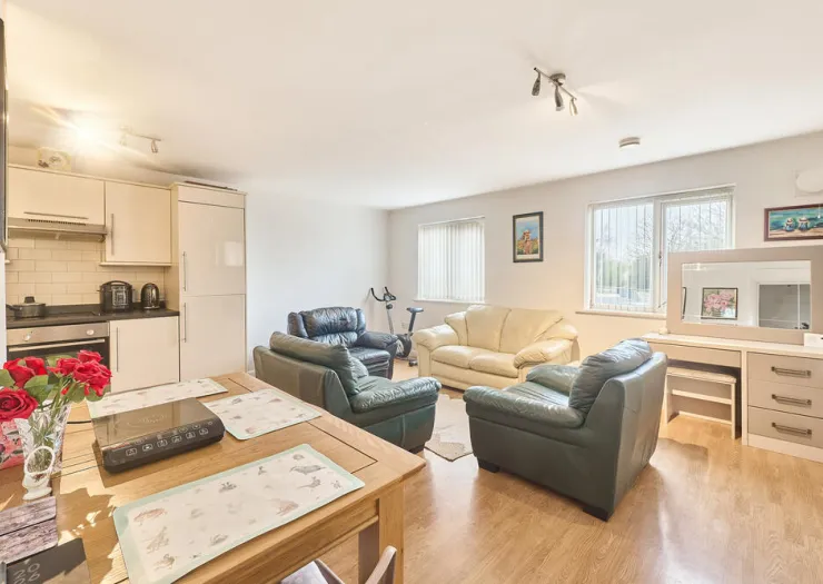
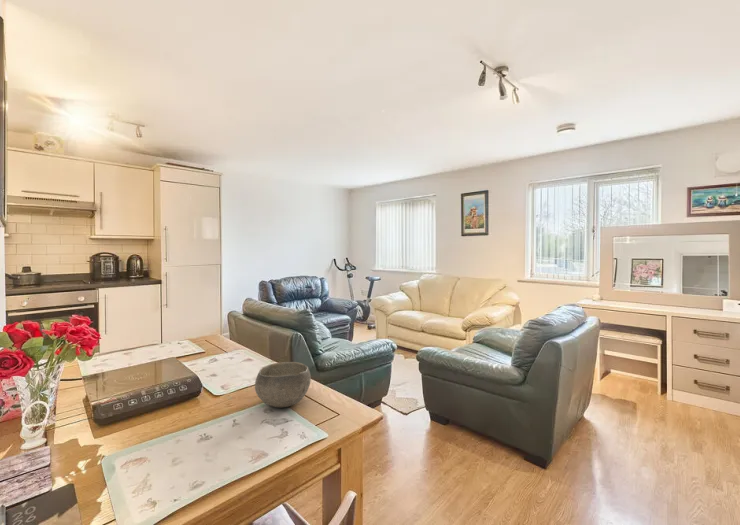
+ bowl [254,361,312,408]
